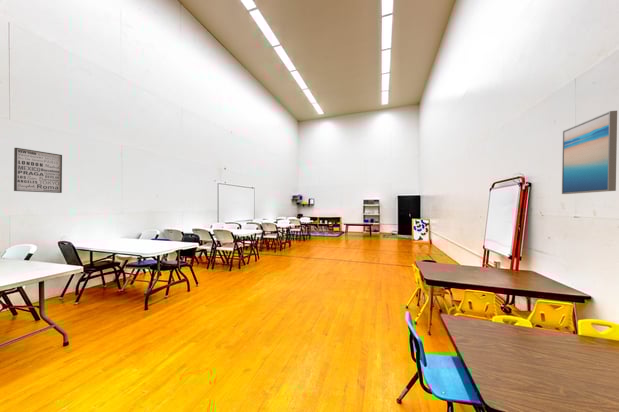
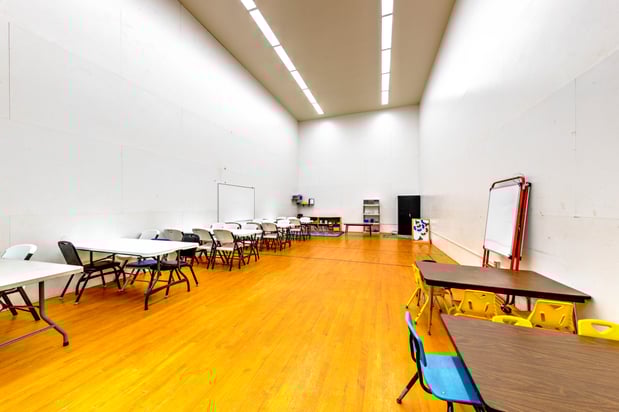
- wall art [561,110,618,195]
- wall art [13,147,63,194]
